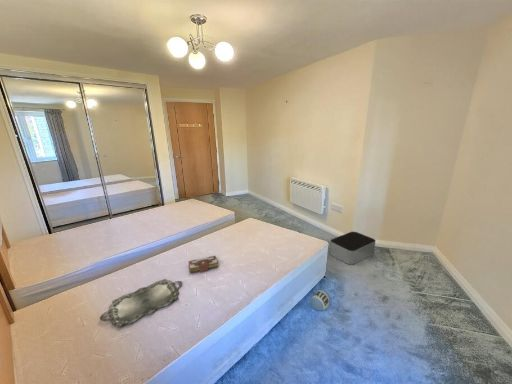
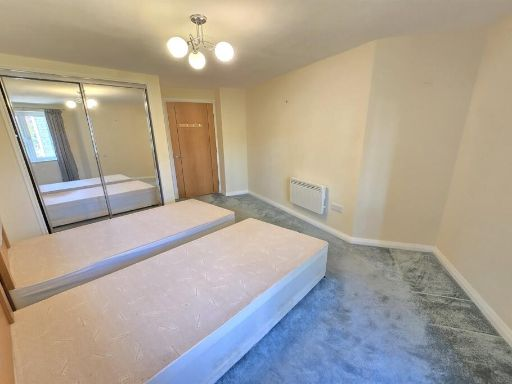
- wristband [310,289,331,312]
- book [188,255,219,274]
- storage bin [329,231,377,266]
- serving tray [99,278,183,328]
